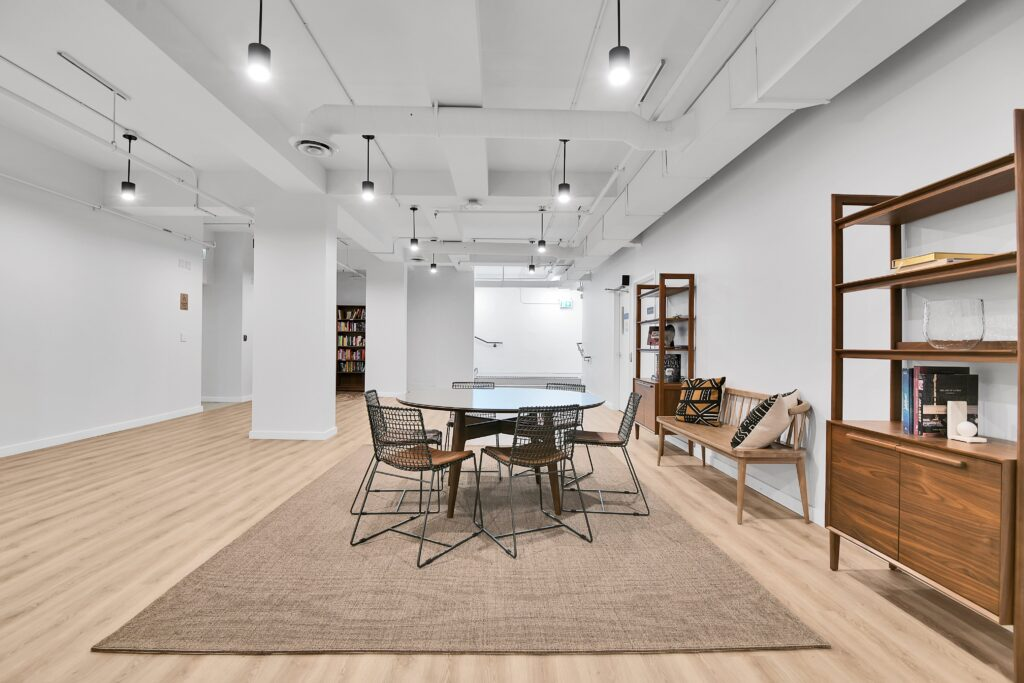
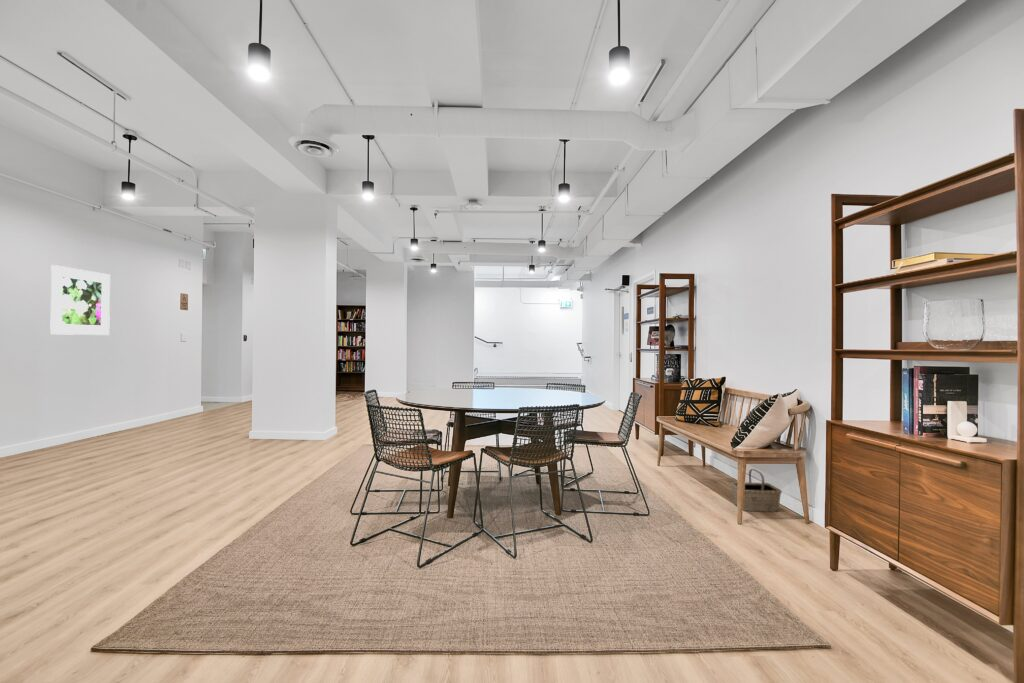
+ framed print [49,264,111,336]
+ basket [730,468,783,513]
